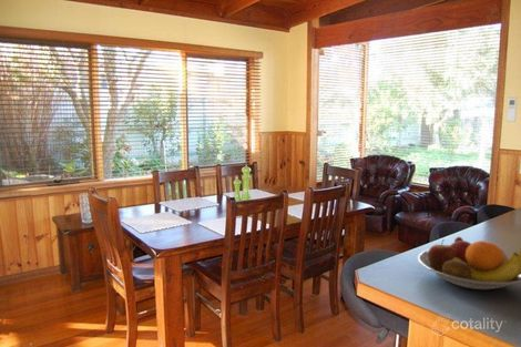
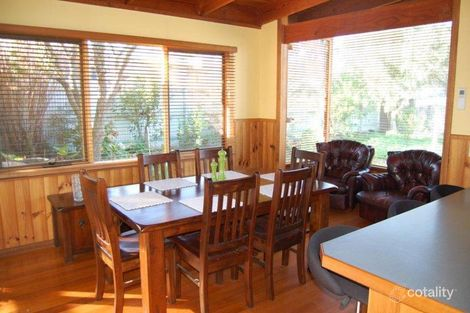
- fruit bowl [417,236,521,290]
